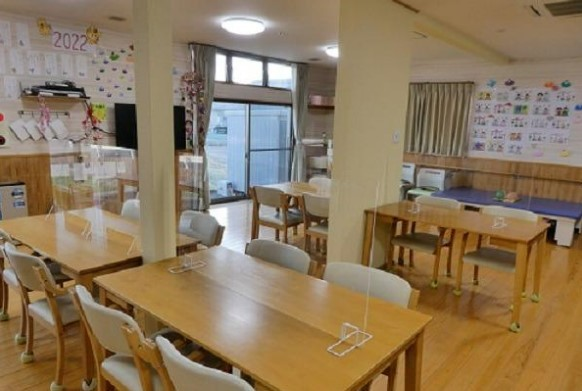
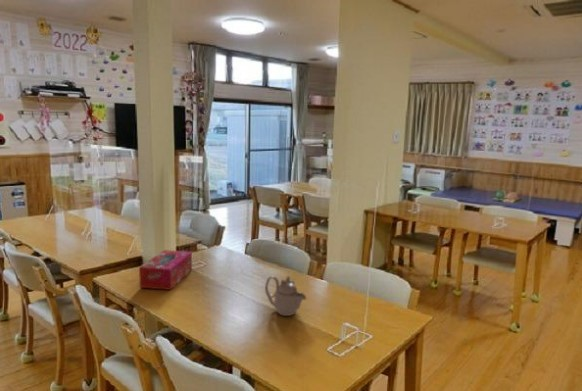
+ teapot [264,275,307,317]
+ tissue box [138,249,193,291]
